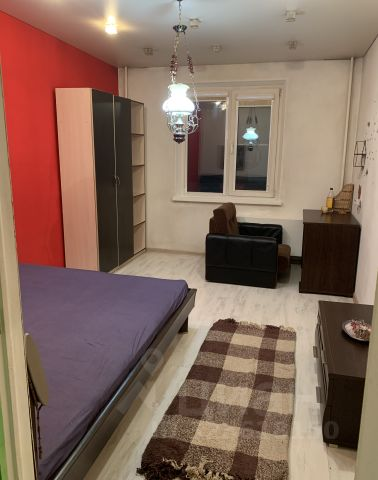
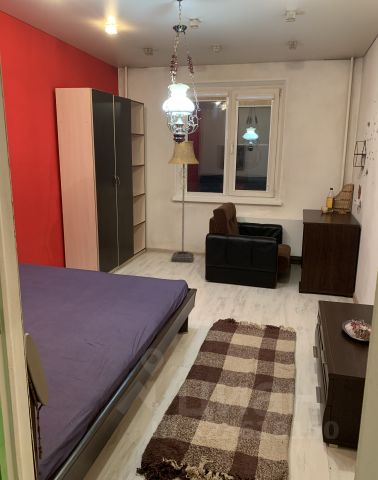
+ floor lamp [167,140,200,263]
